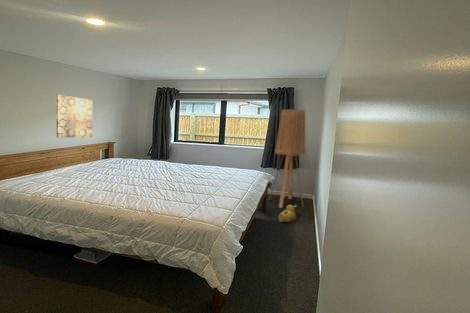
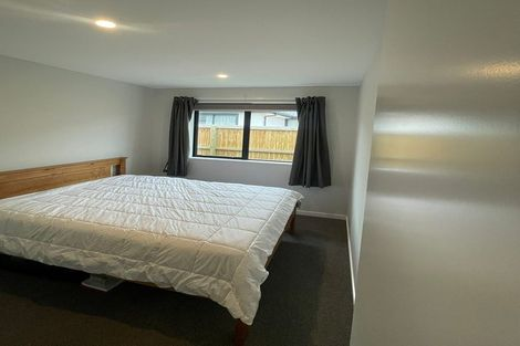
- wall art [55,93,94,139]
- floor lamp [268,108,306,209]
- rubber duck [278,205,297,223]
